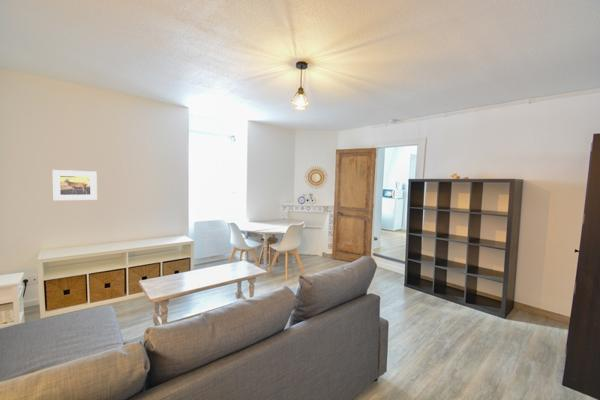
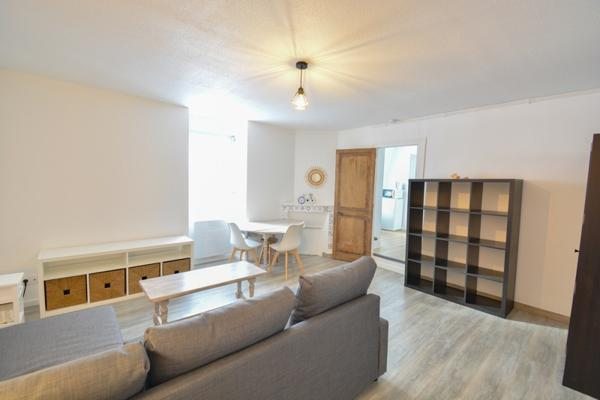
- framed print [51,169,98,201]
